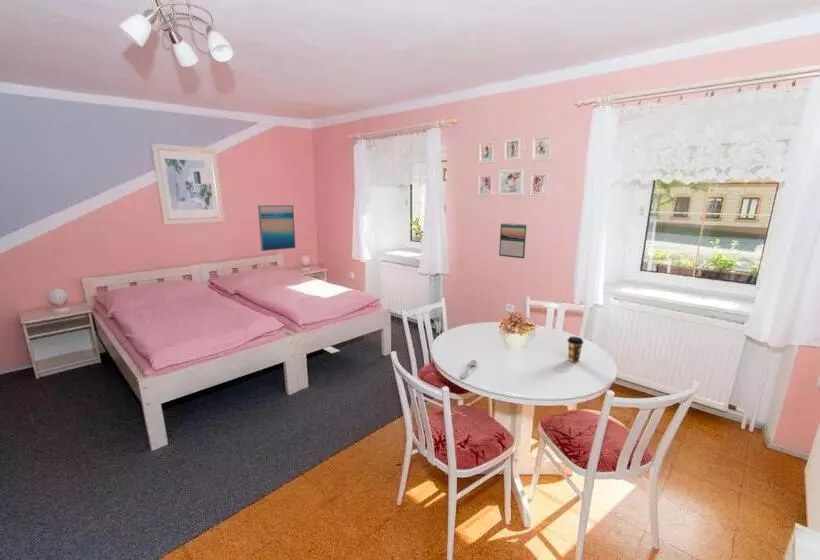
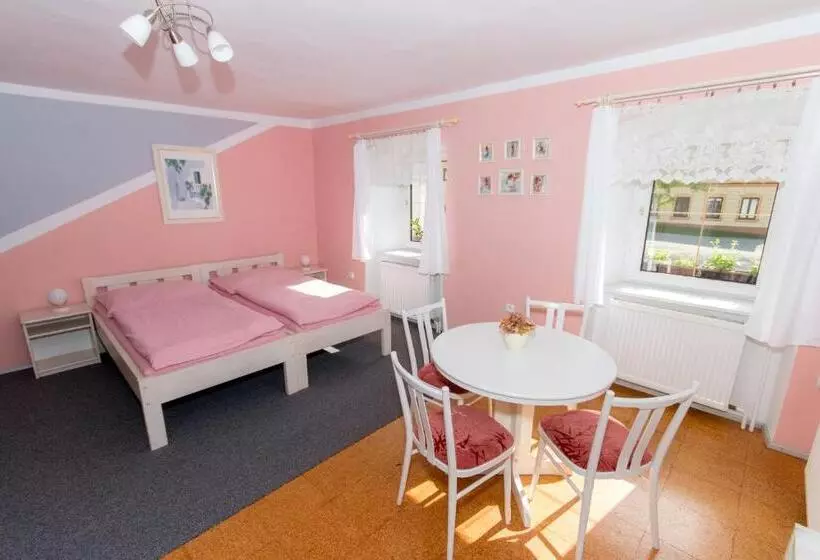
- spoon [460,359,478,379]
- wall art [257,204,296,252]
- coffee cup [566,336,584,363]
- calendar [498,222,528,259]
